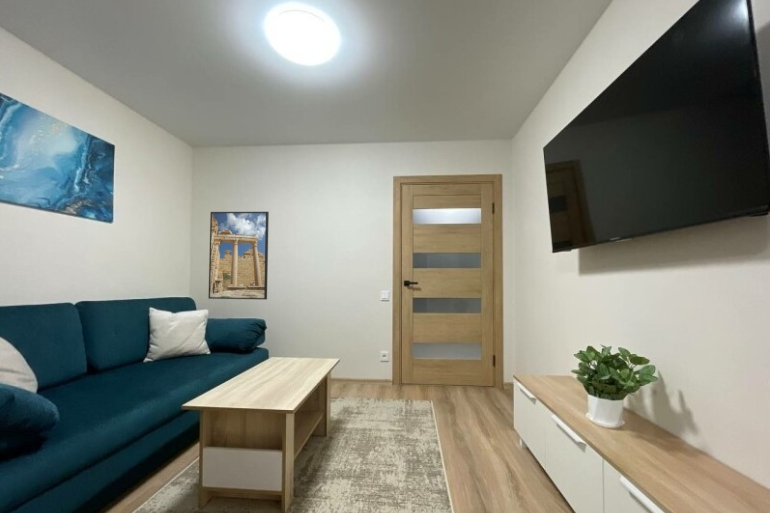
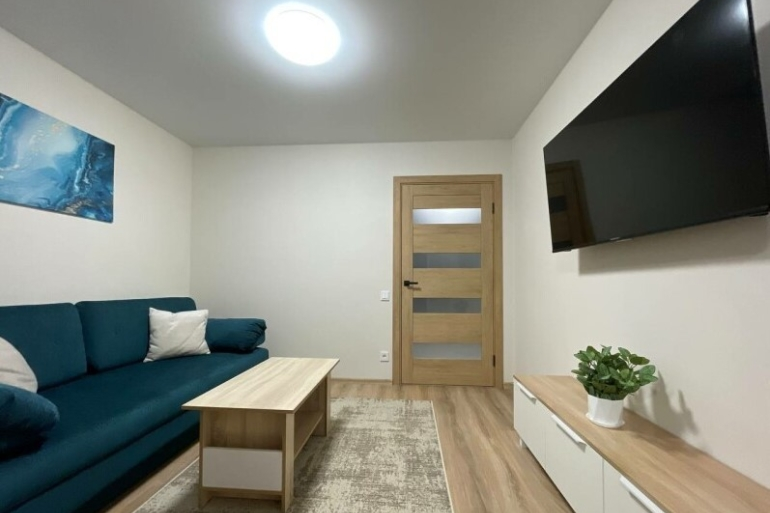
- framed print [207,211,270,301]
